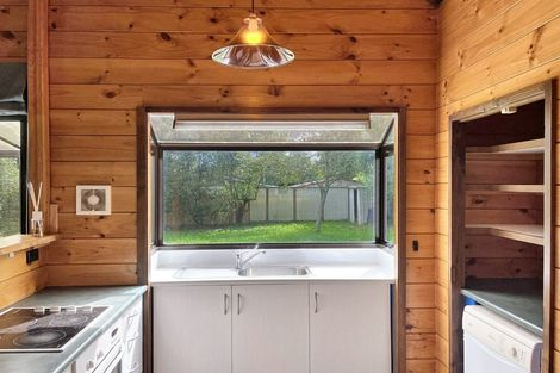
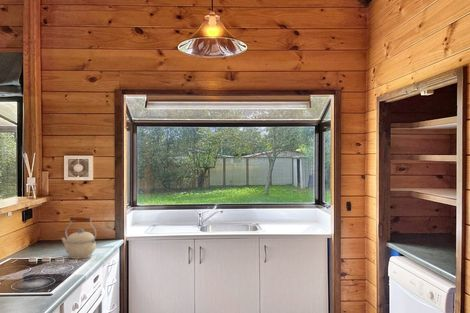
+ kettle [60,216,98,260]
